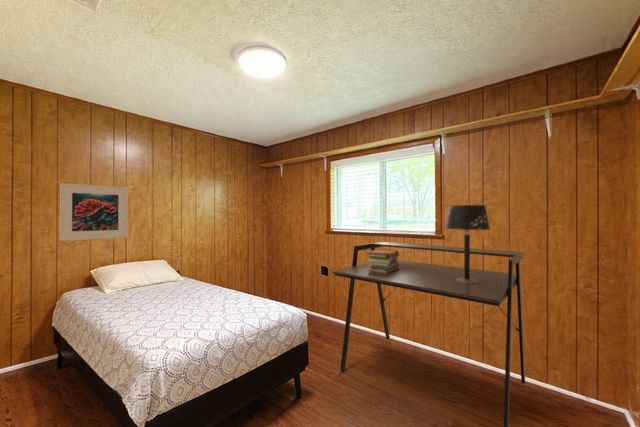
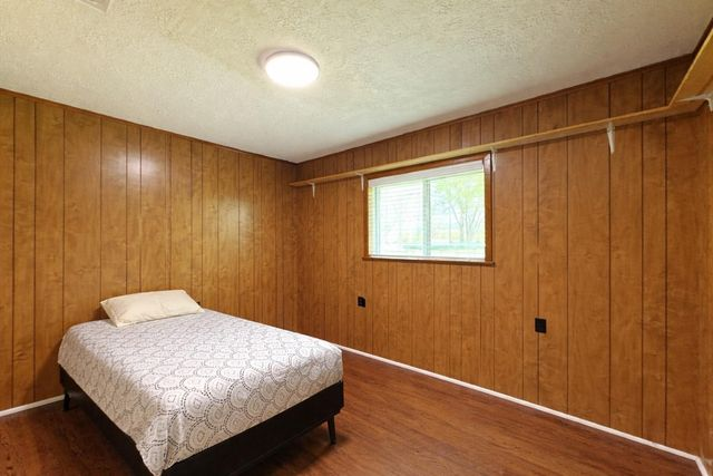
- book stack [366,248,401,273]
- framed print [59,182,129,242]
- table lamp [445,204,491,283]
- desk [332,241,526,427]
